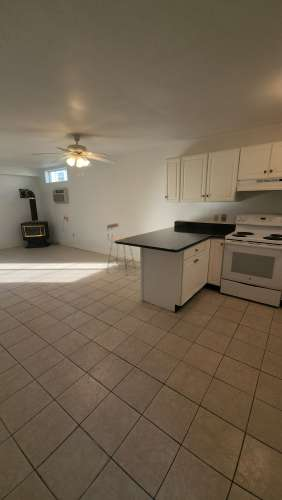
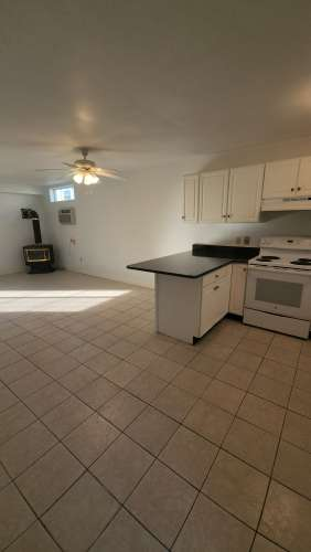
- bar stool [106,222,137,276]
